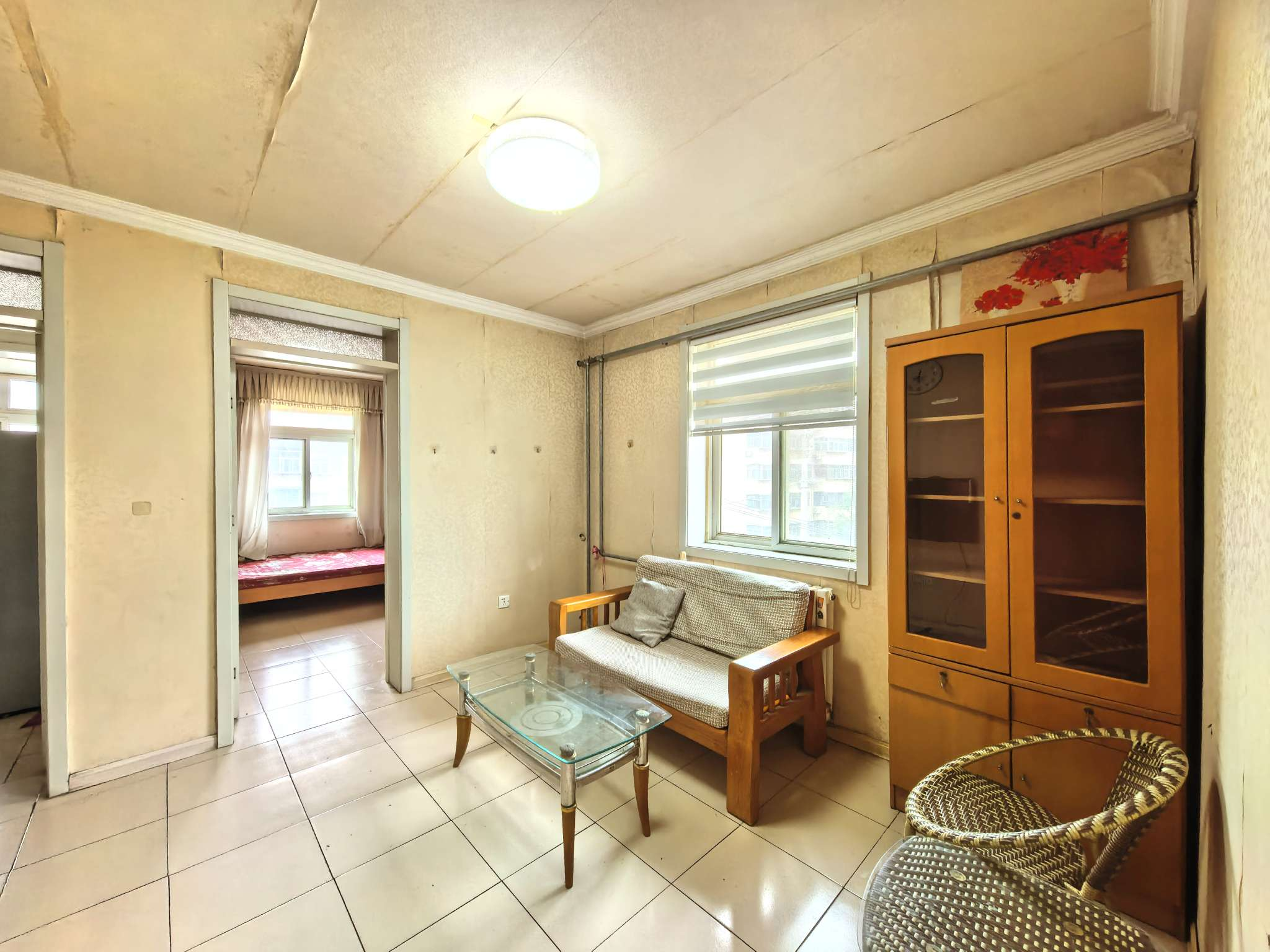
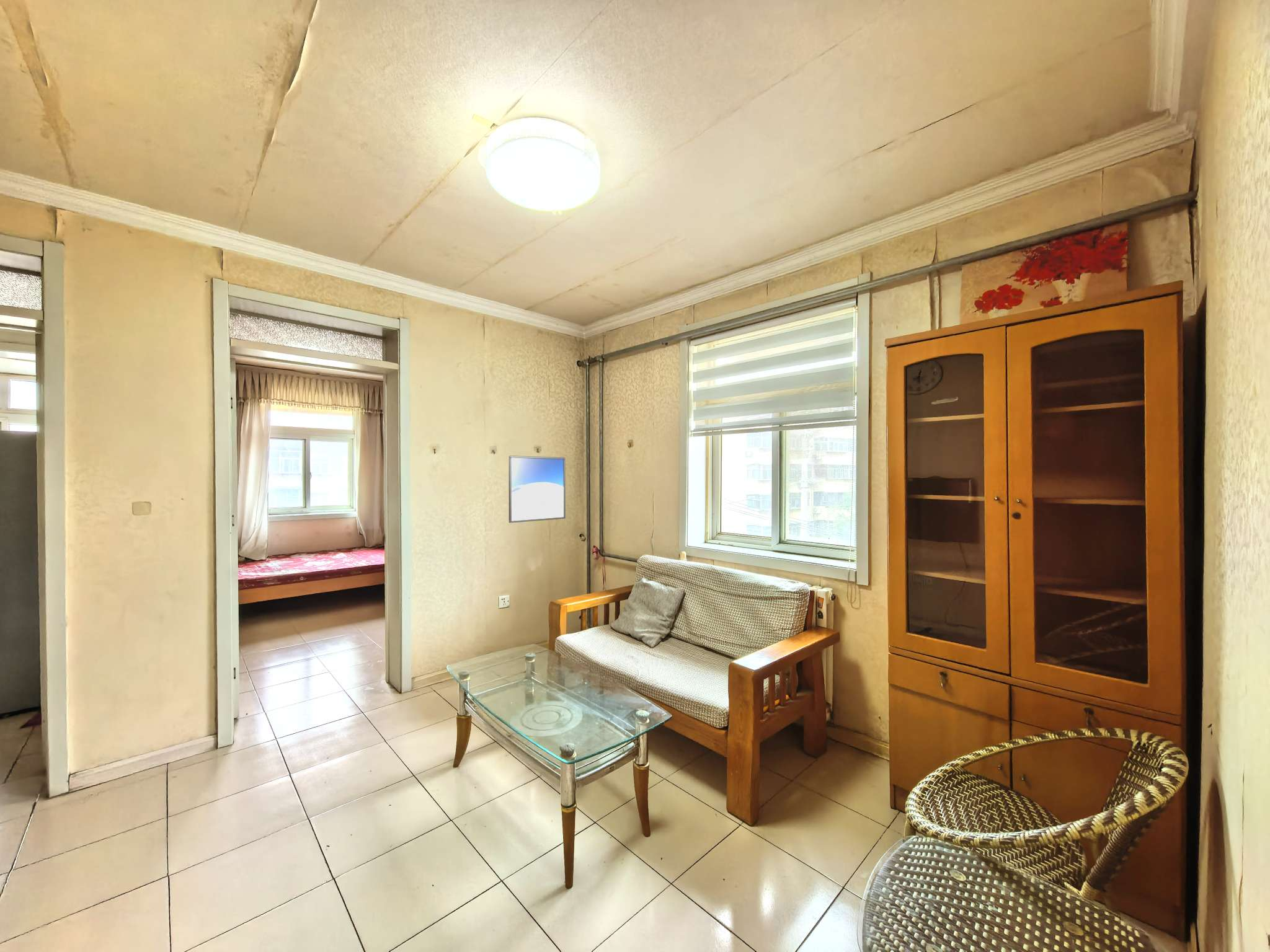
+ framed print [508,455,566,524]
